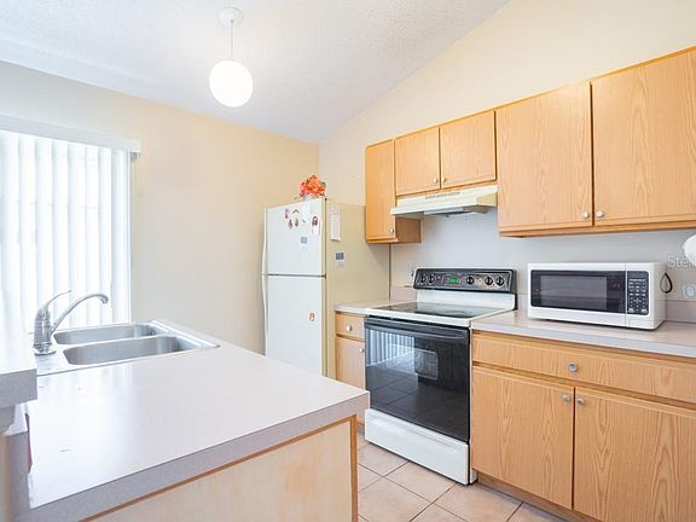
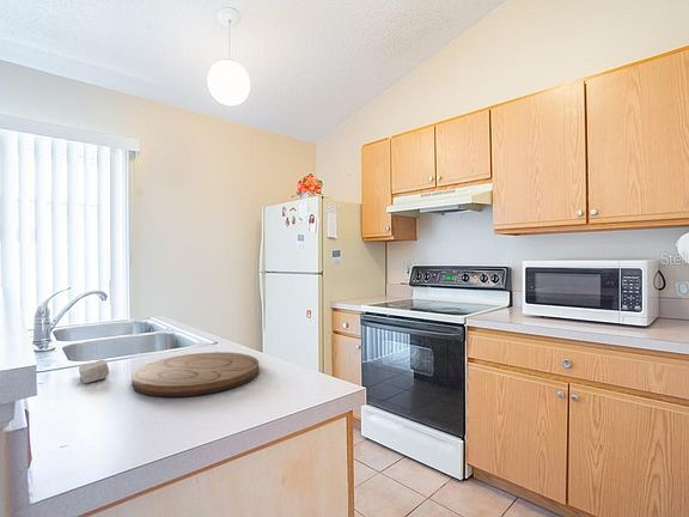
+ cutting board [130,351,260,397]
+ soap bar [78,358,110,384]
